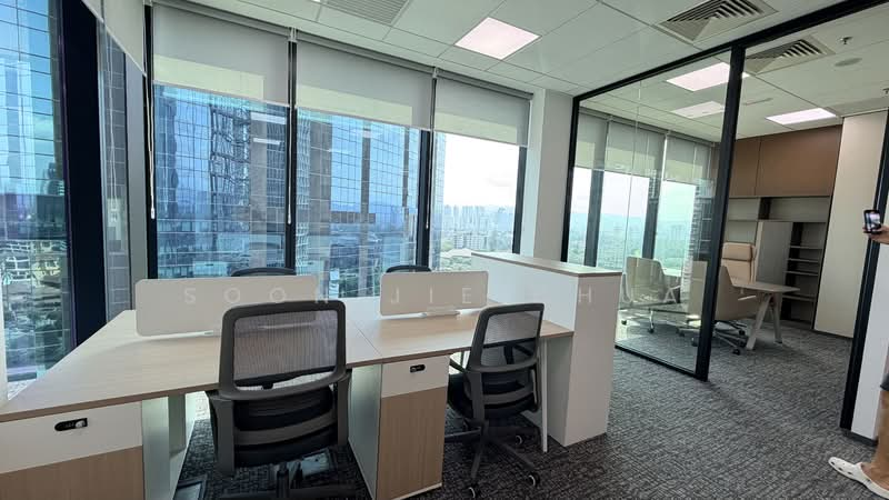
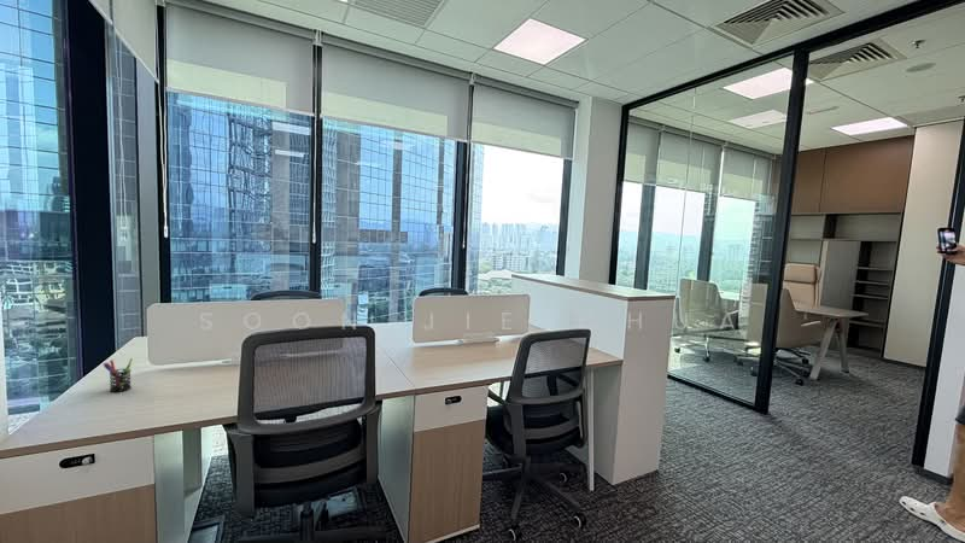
+ pen holder [103,357,134,393]
